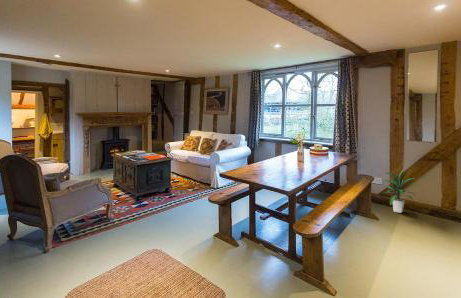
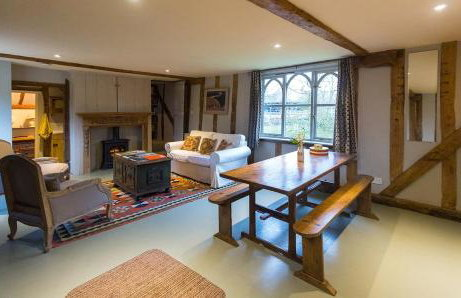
- indoor plant [382,169,416,214]
